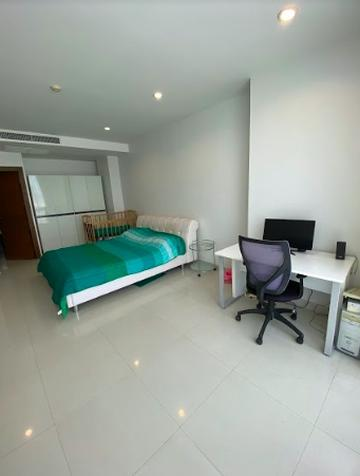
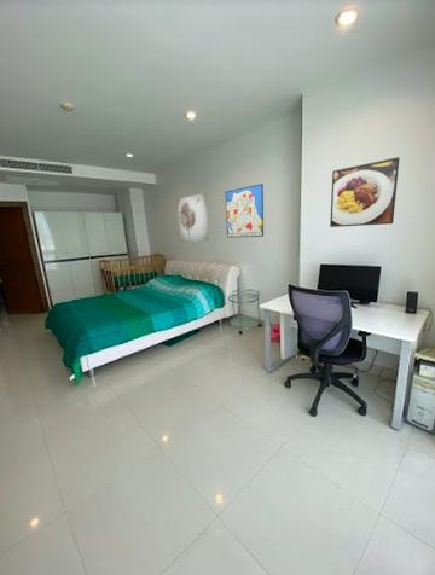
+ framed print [329,156,401,228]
+ wall art [225,182,265,239]
+ wall art [176,192,210,243]
